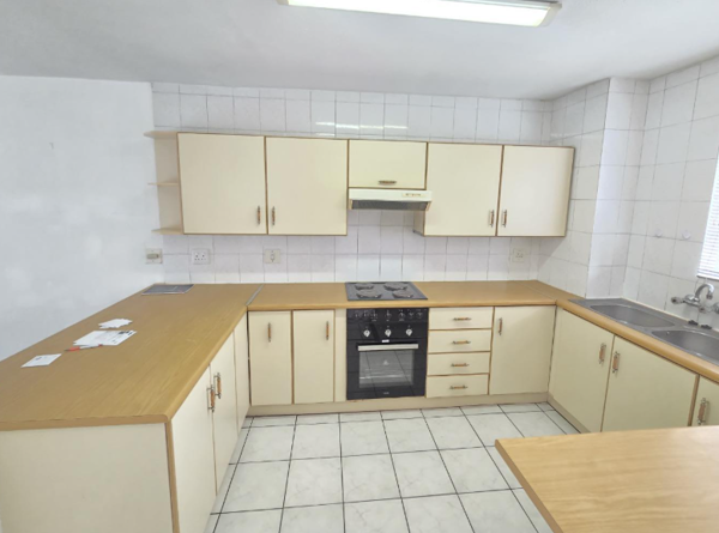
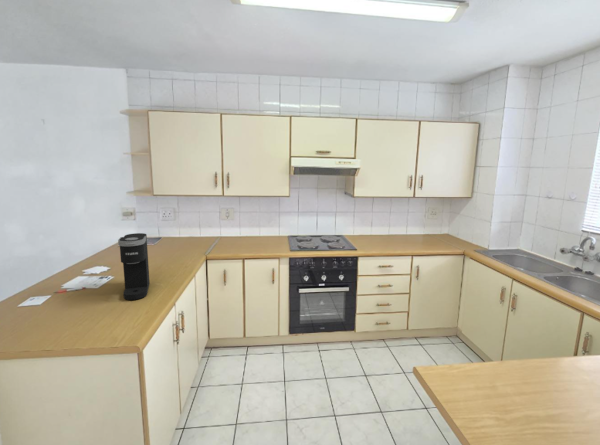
+ coffee maker [117,232,150,301]
